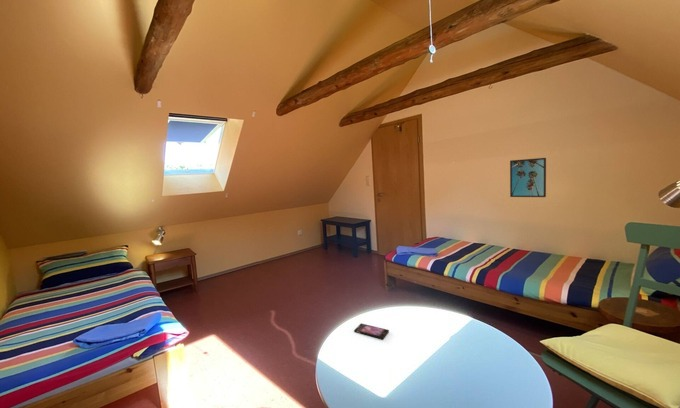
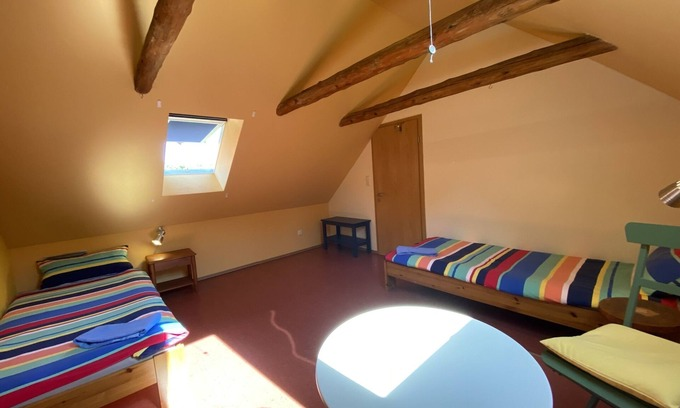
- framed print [509,157,547,198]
- smartphone [353,323,390,340]
